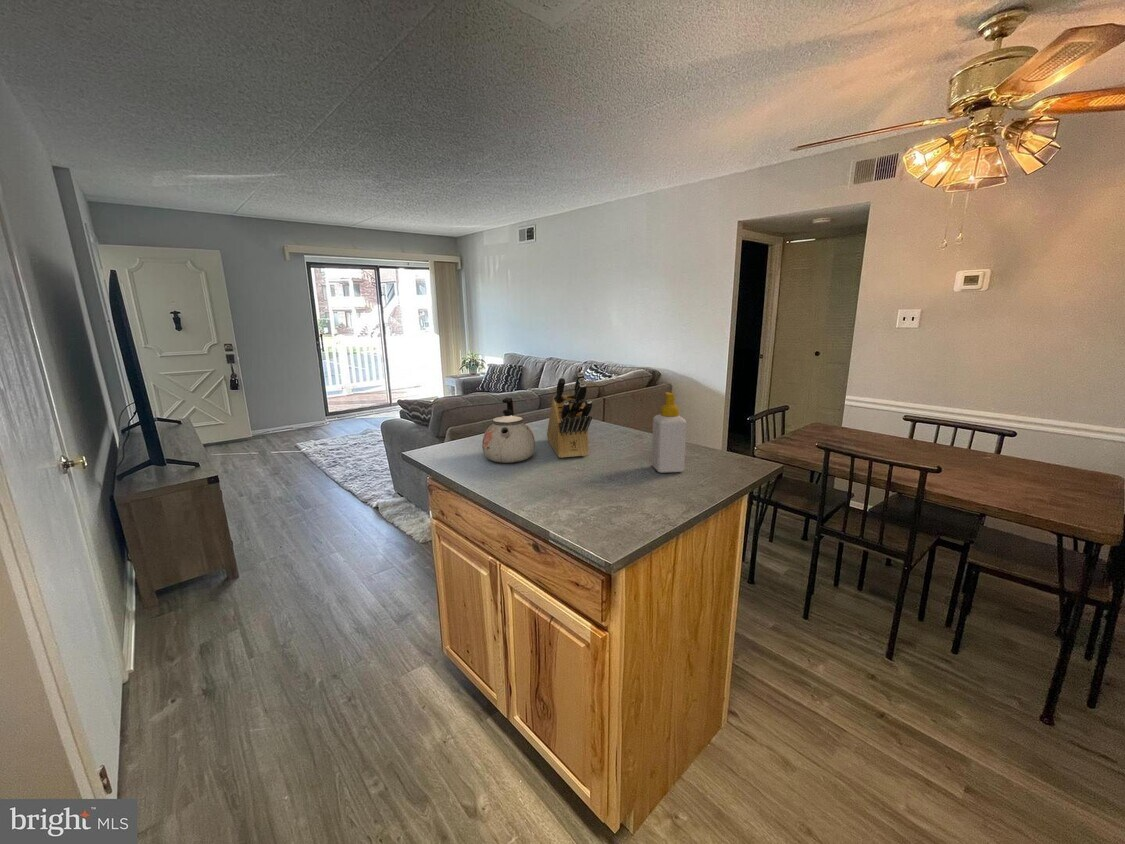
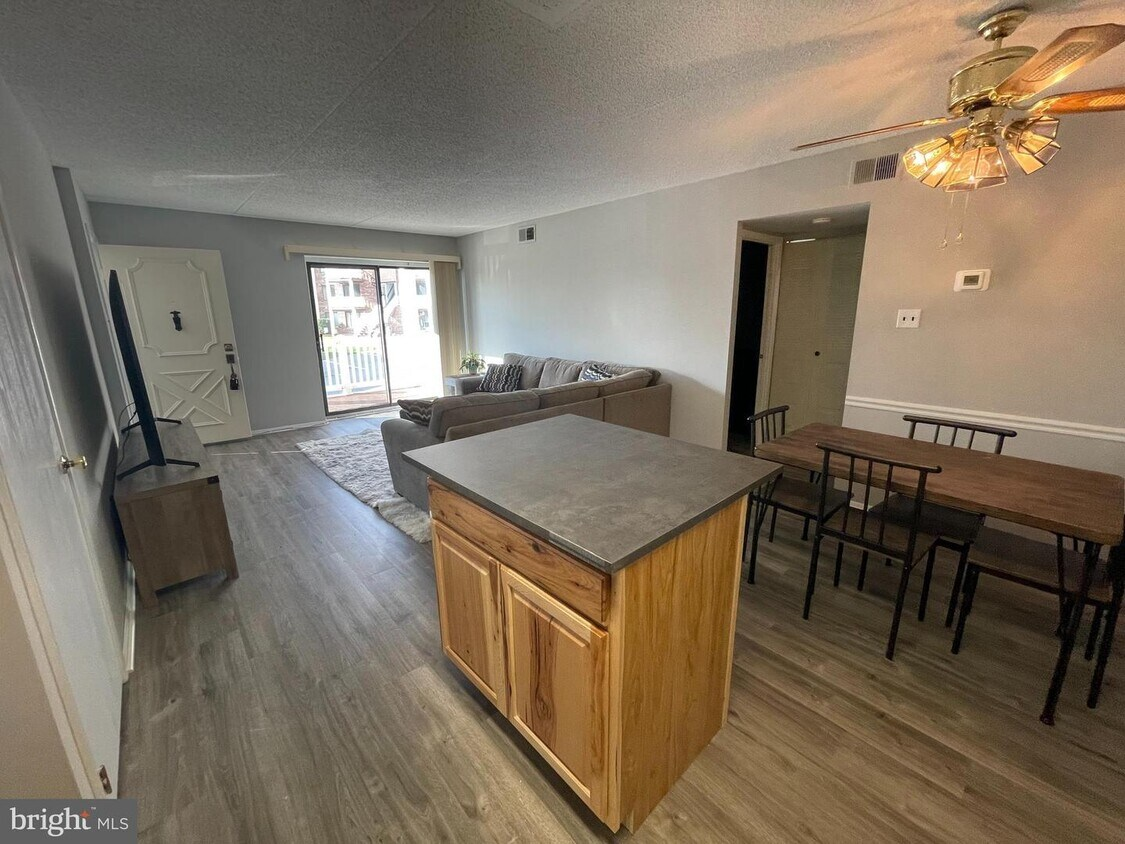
- soap bottle [651,391,687,474]
- knife block [546,371,593,459]
- kettle [481,397,536,464]
